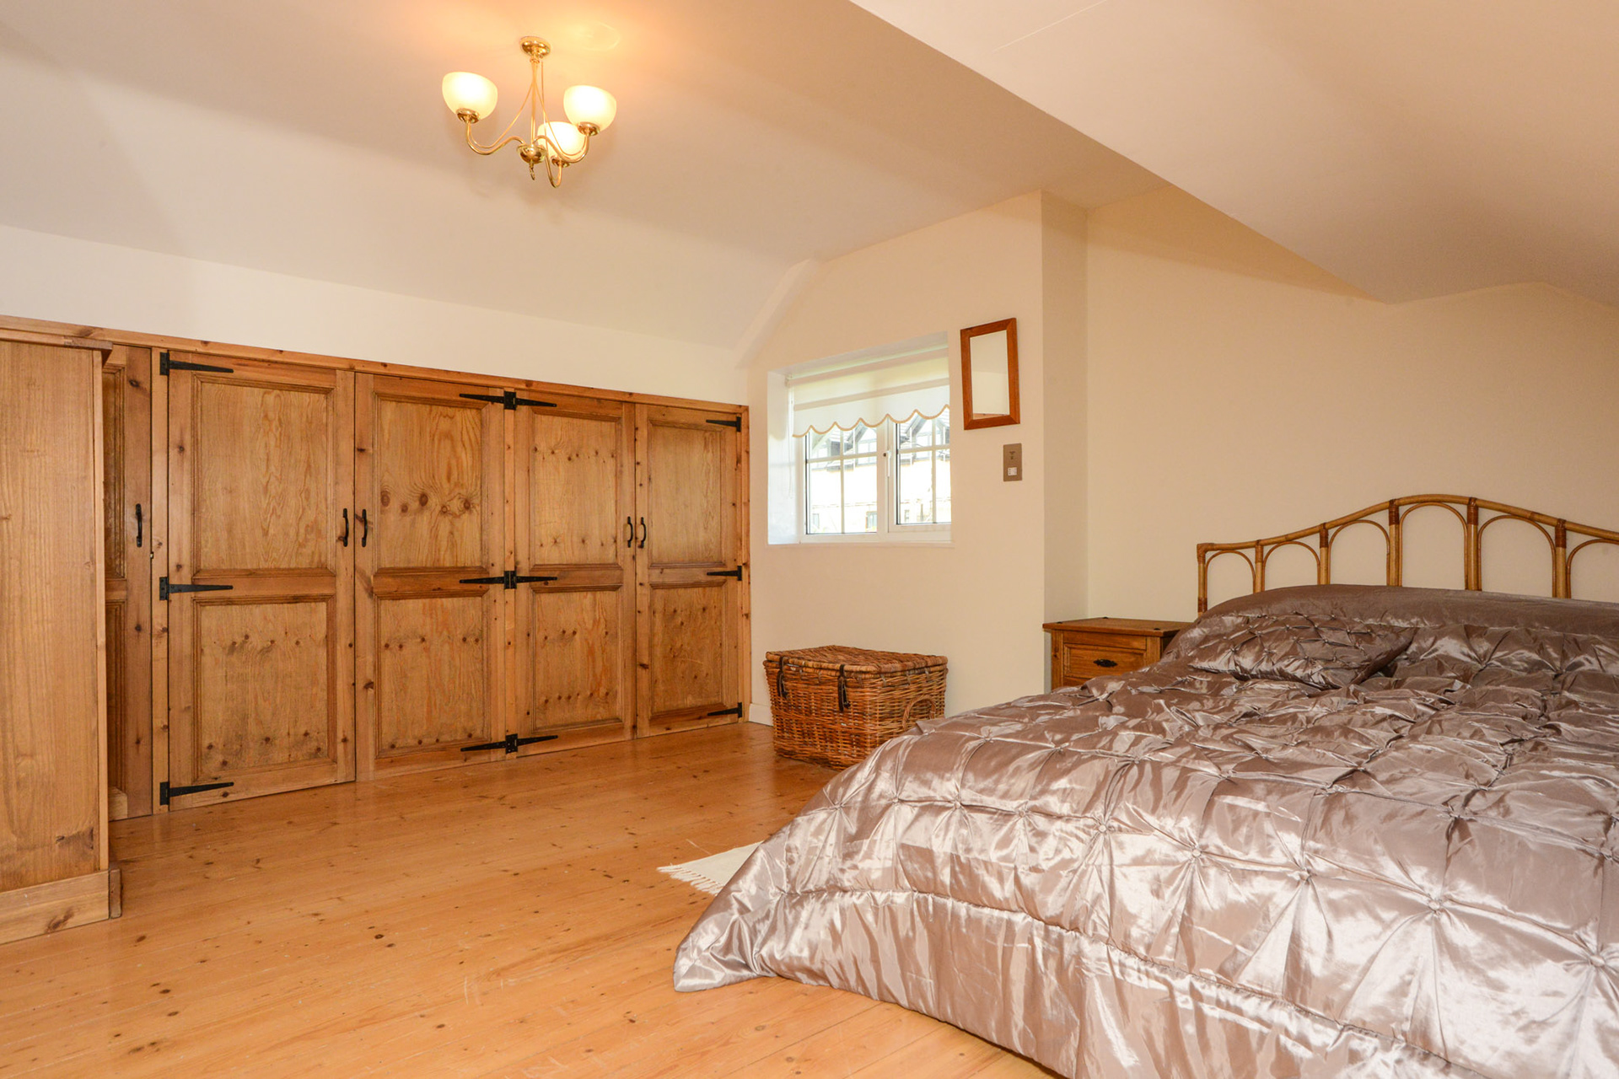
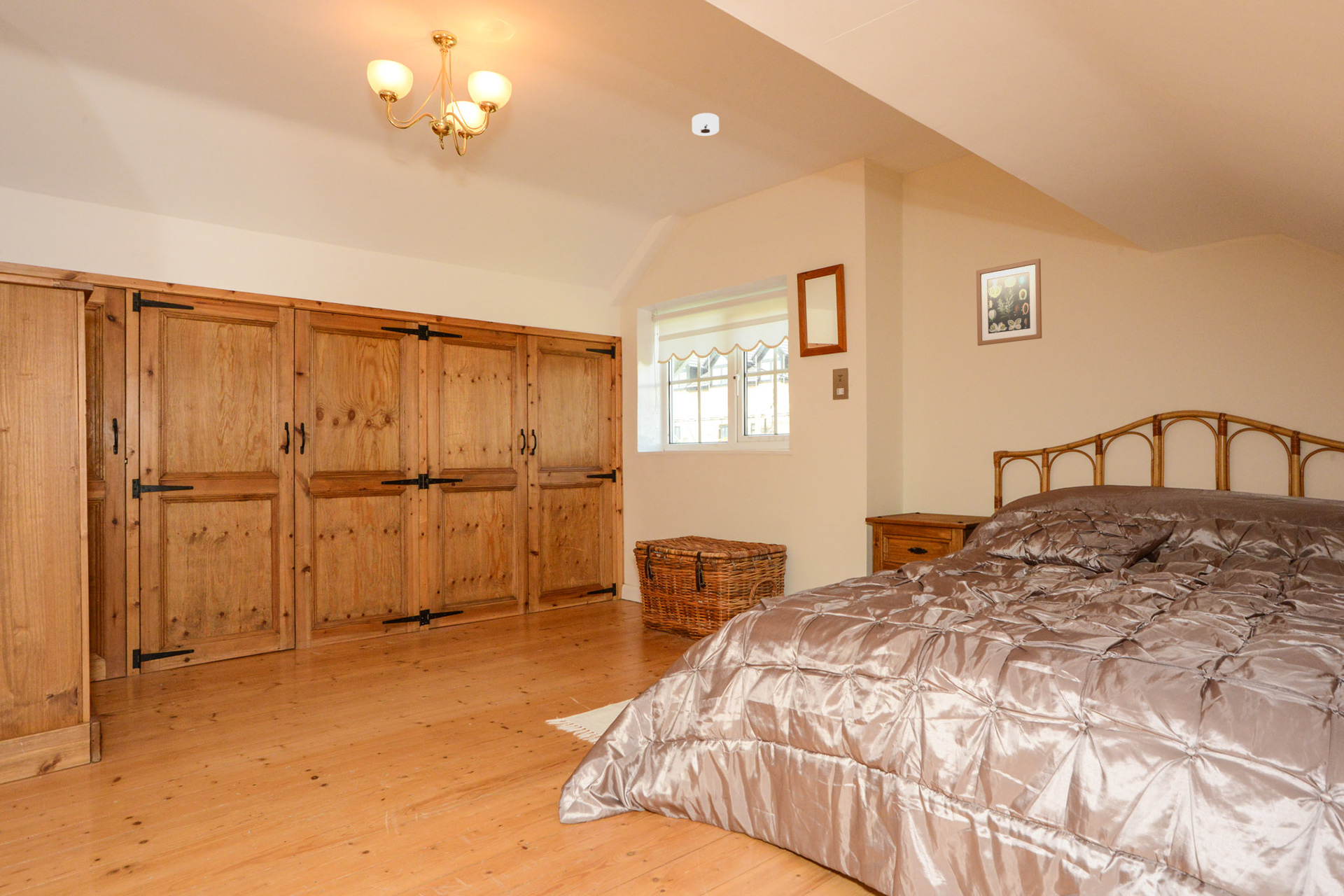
+ smoke detector [692,112,720,137]
+ wall art [976,258,1042,346]
